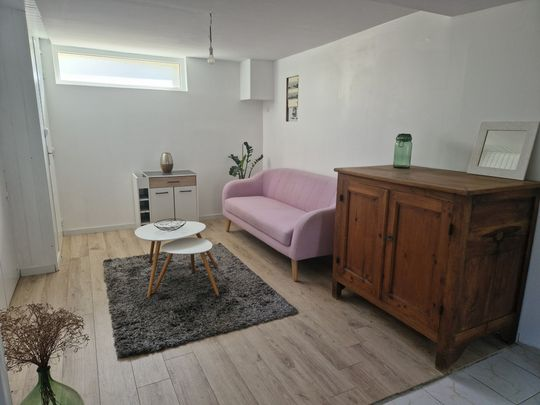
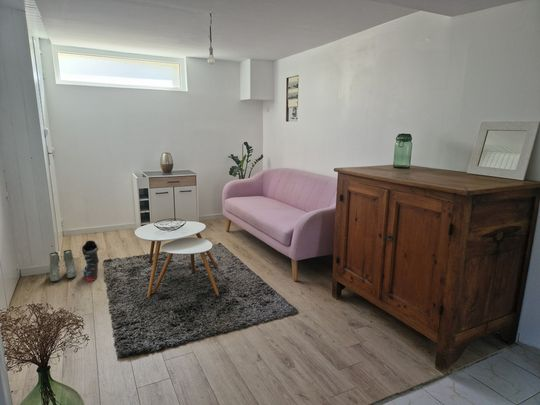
+ ski boot [81,240,100,282]
+ boots [48,249,77,283]
